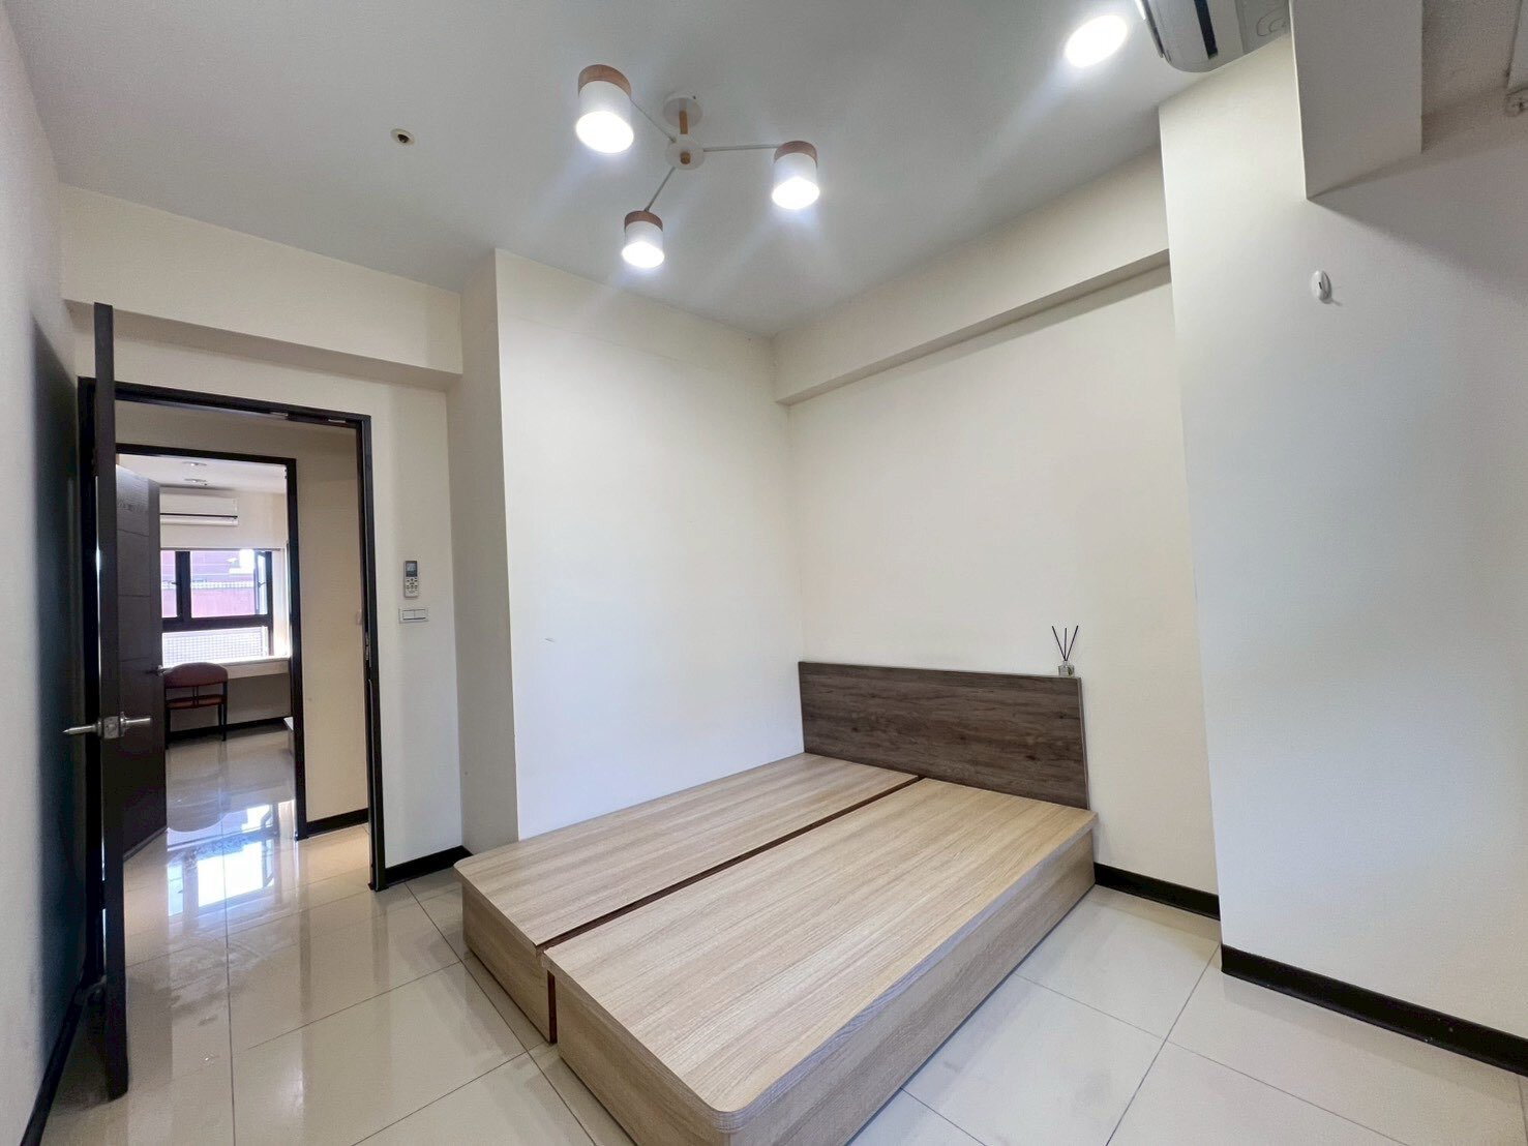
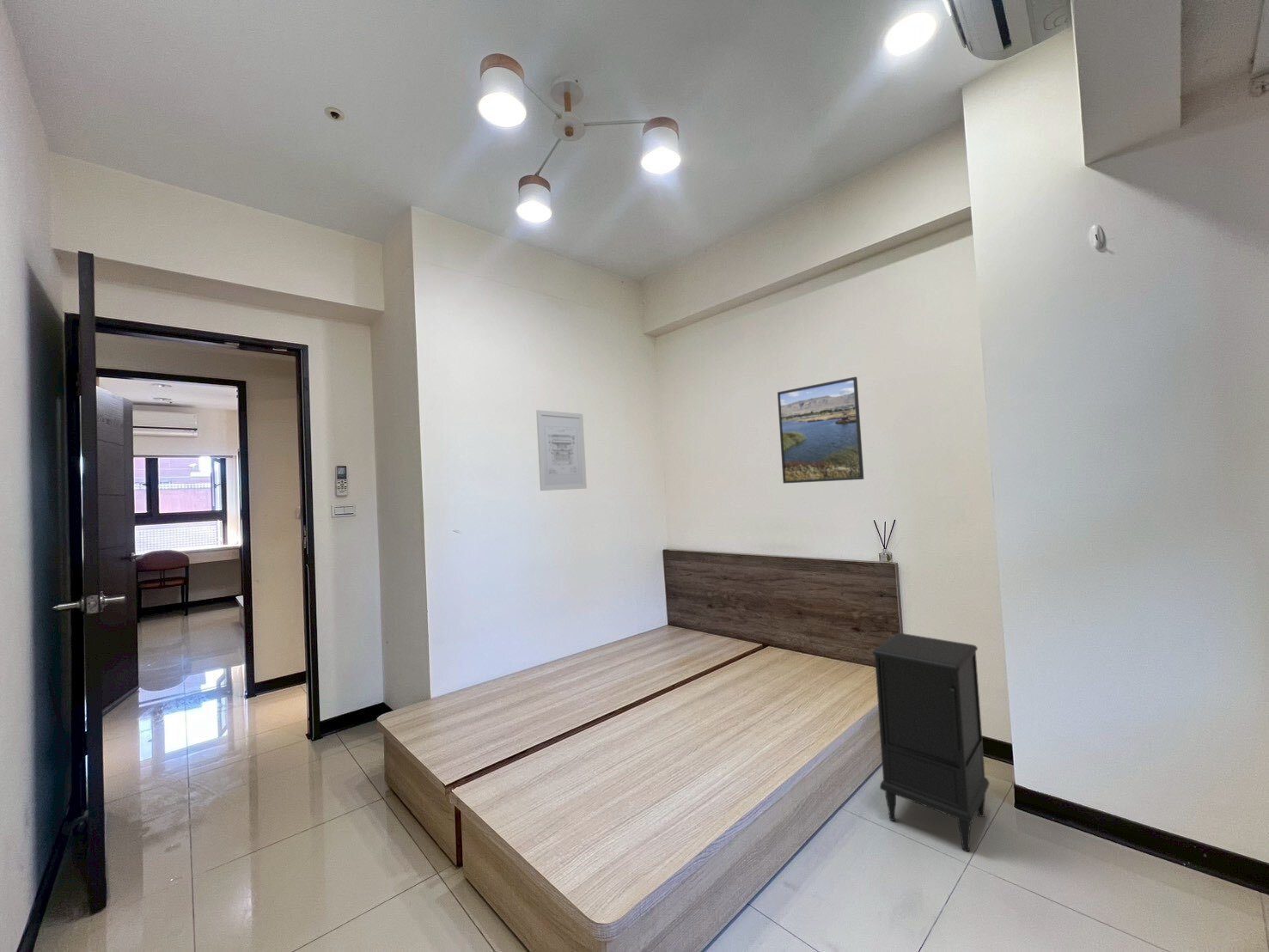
+ nightstand [871,632,990,852]
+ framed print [777,375,864,485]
+ wall art [535,409,588,491]
